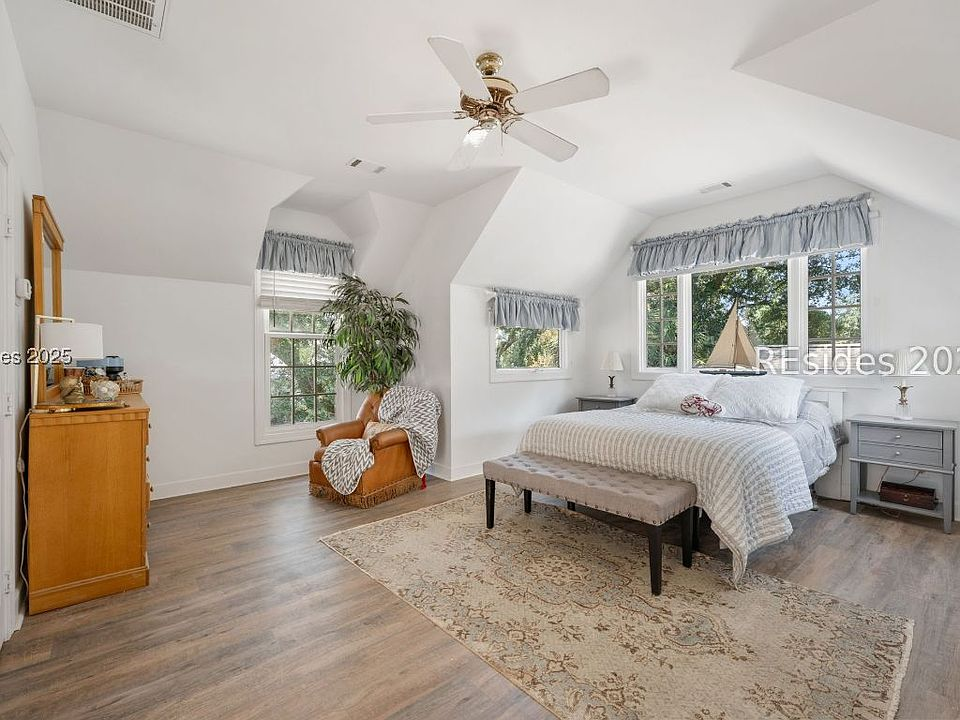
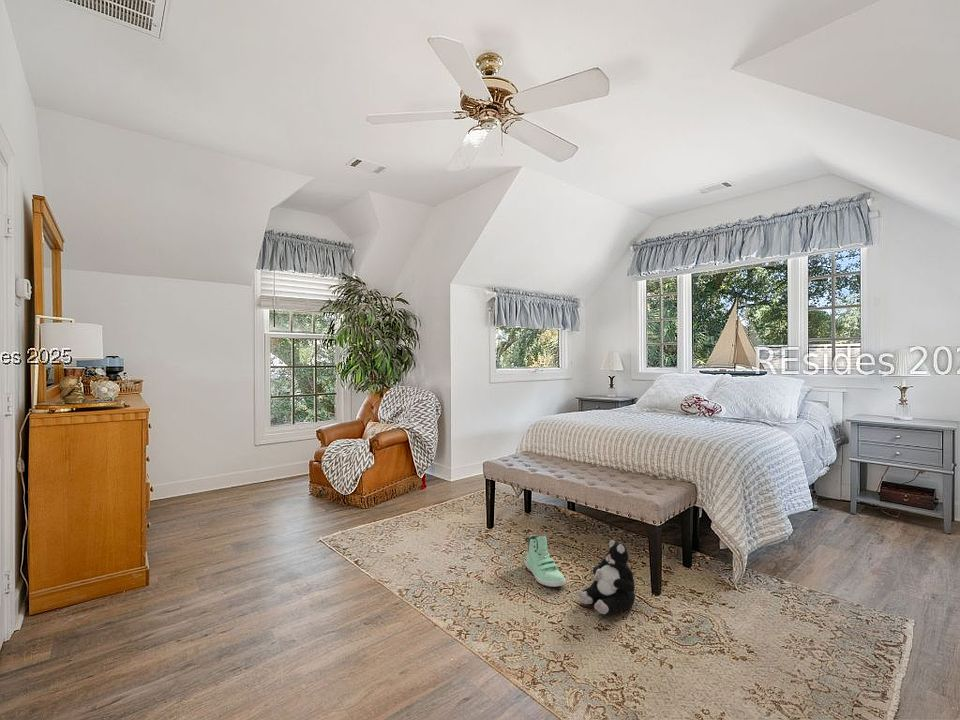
+ plush toy [577,539,636,616]
+ sneaker [524,534,567,588]
